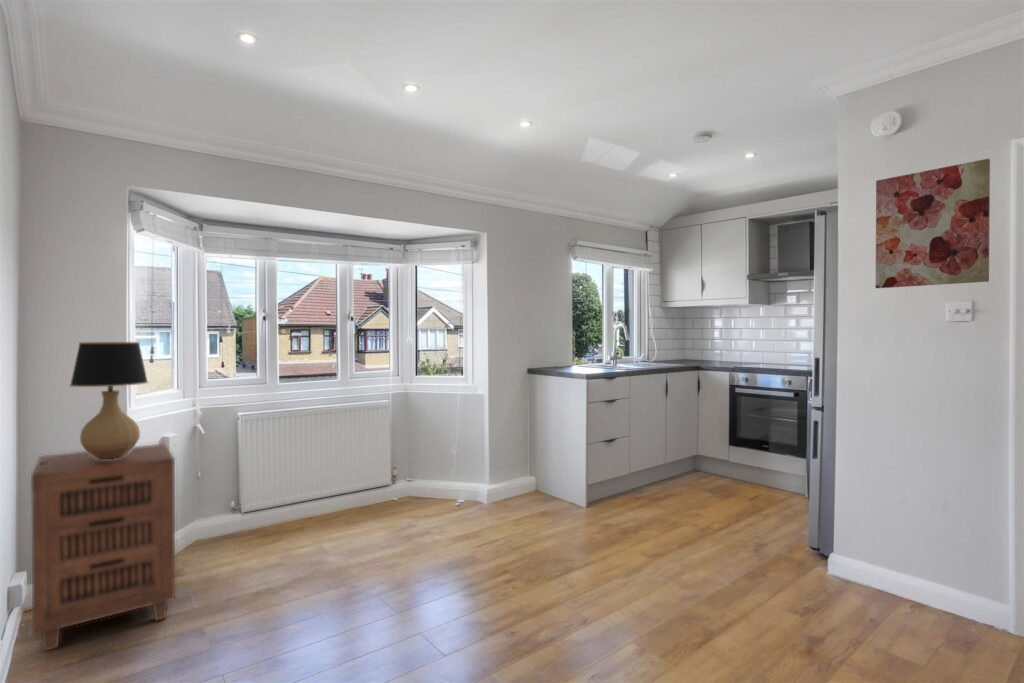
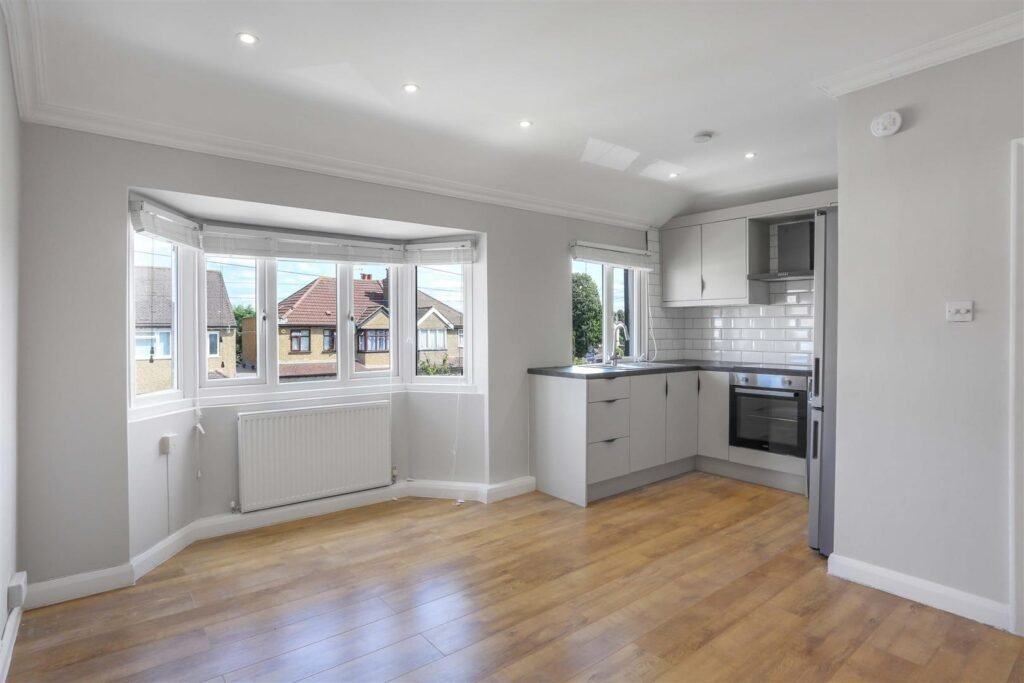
- cabinet [30,443,176,652]
- wall art [875,158,991,289]
- table lamp [40,341,150,465]
